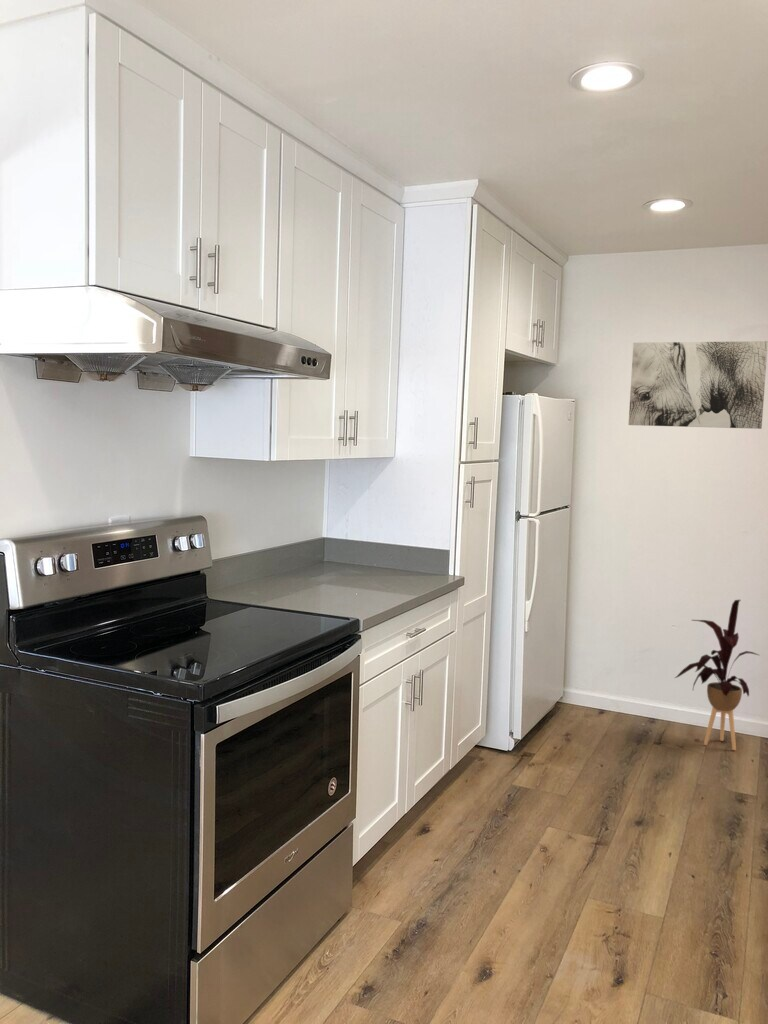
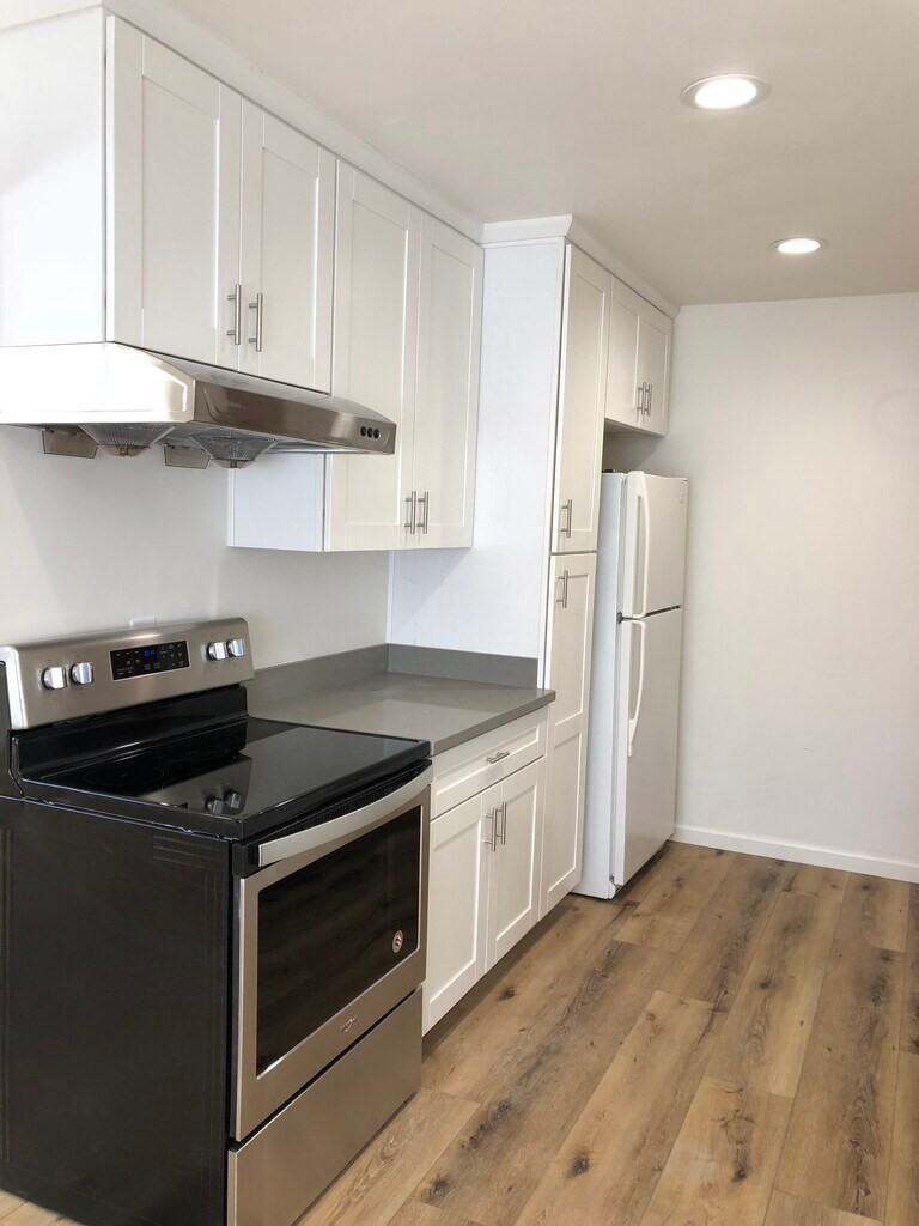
- house plant [674,599,761,751]
- wall art [627,340,768,430]
